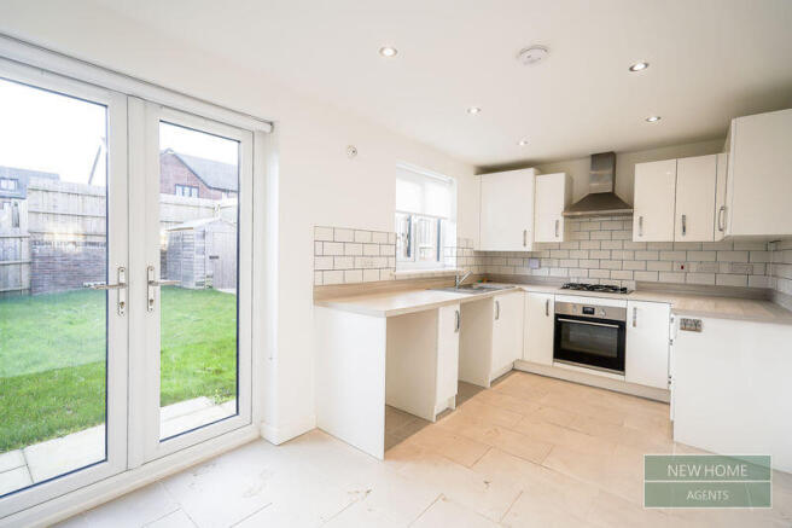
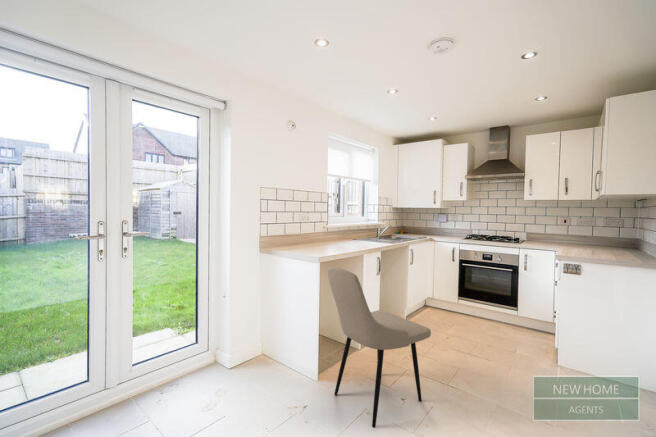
+ dining chair [327,266,432,429]
